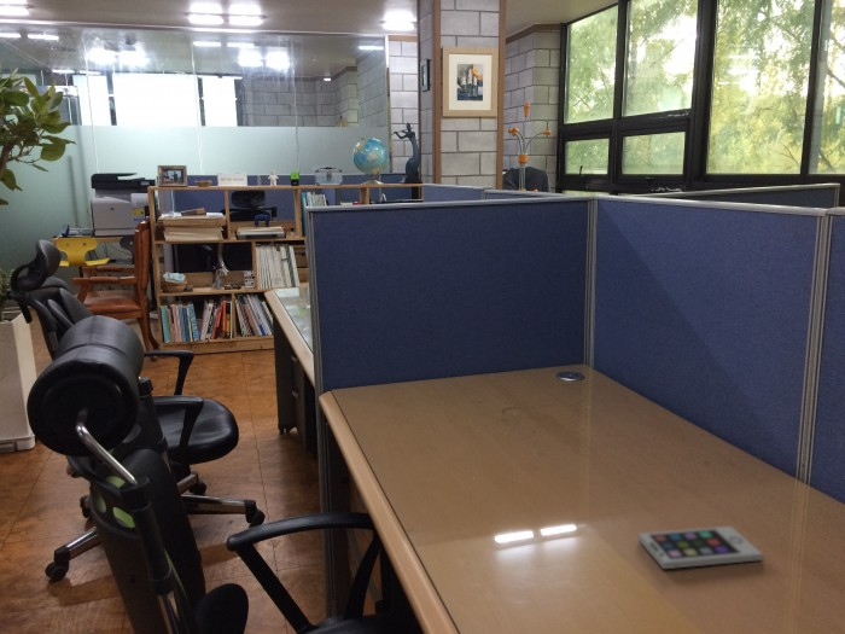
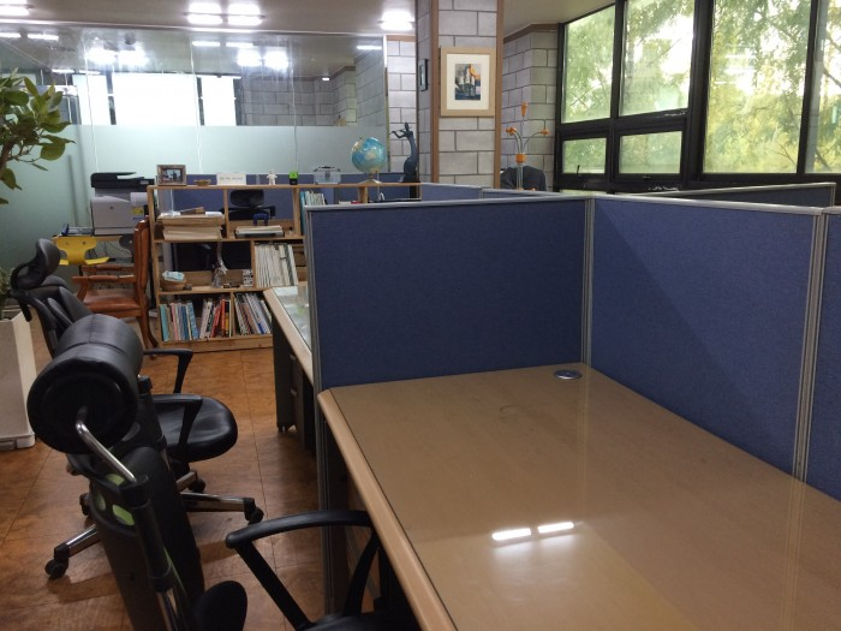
- smartphone [636,525,764,570]
